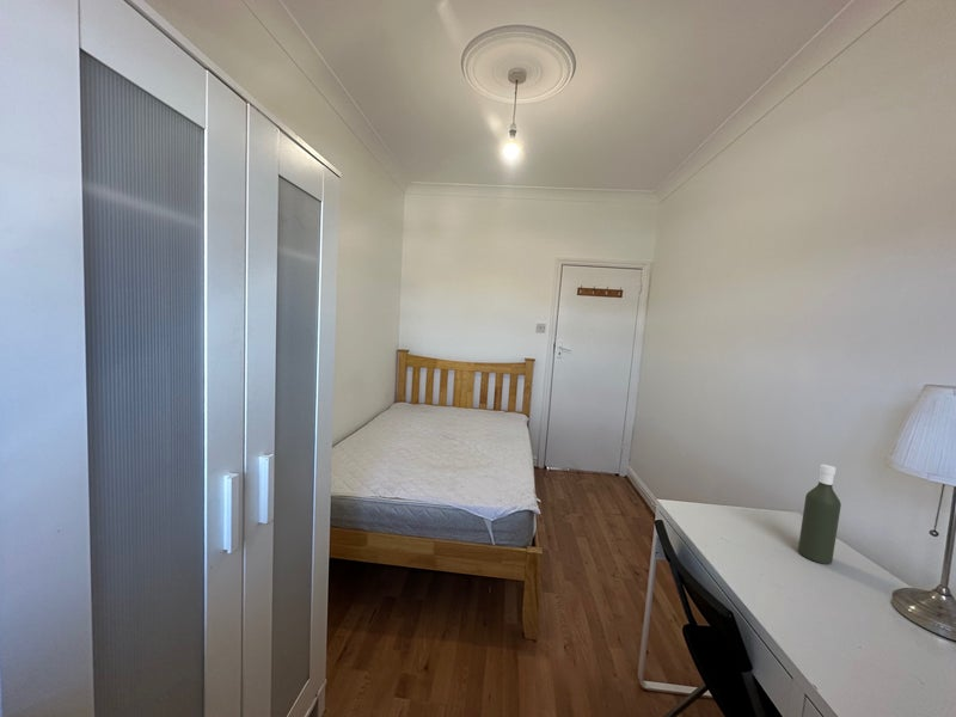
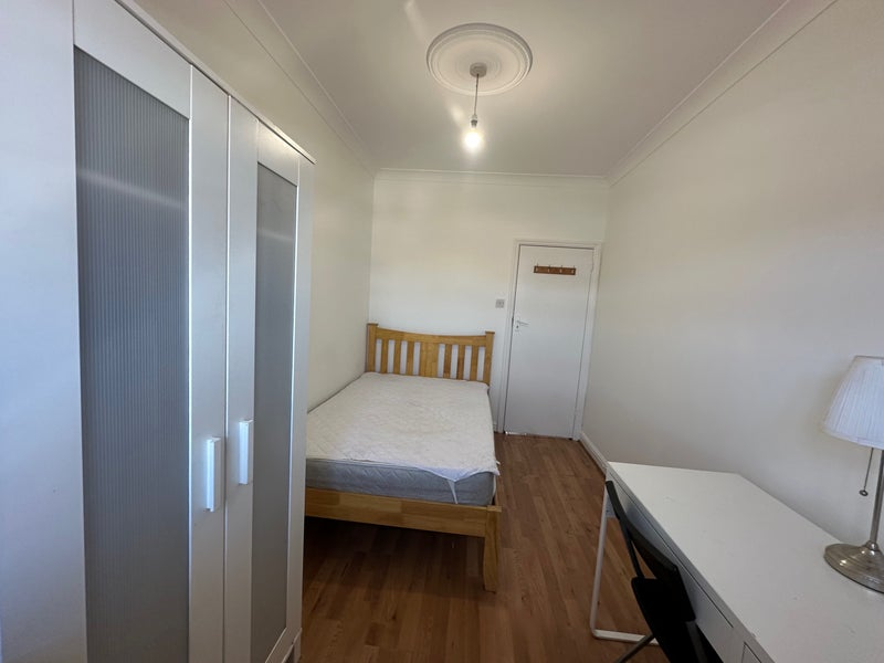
- bottle [797,464,842,565]
